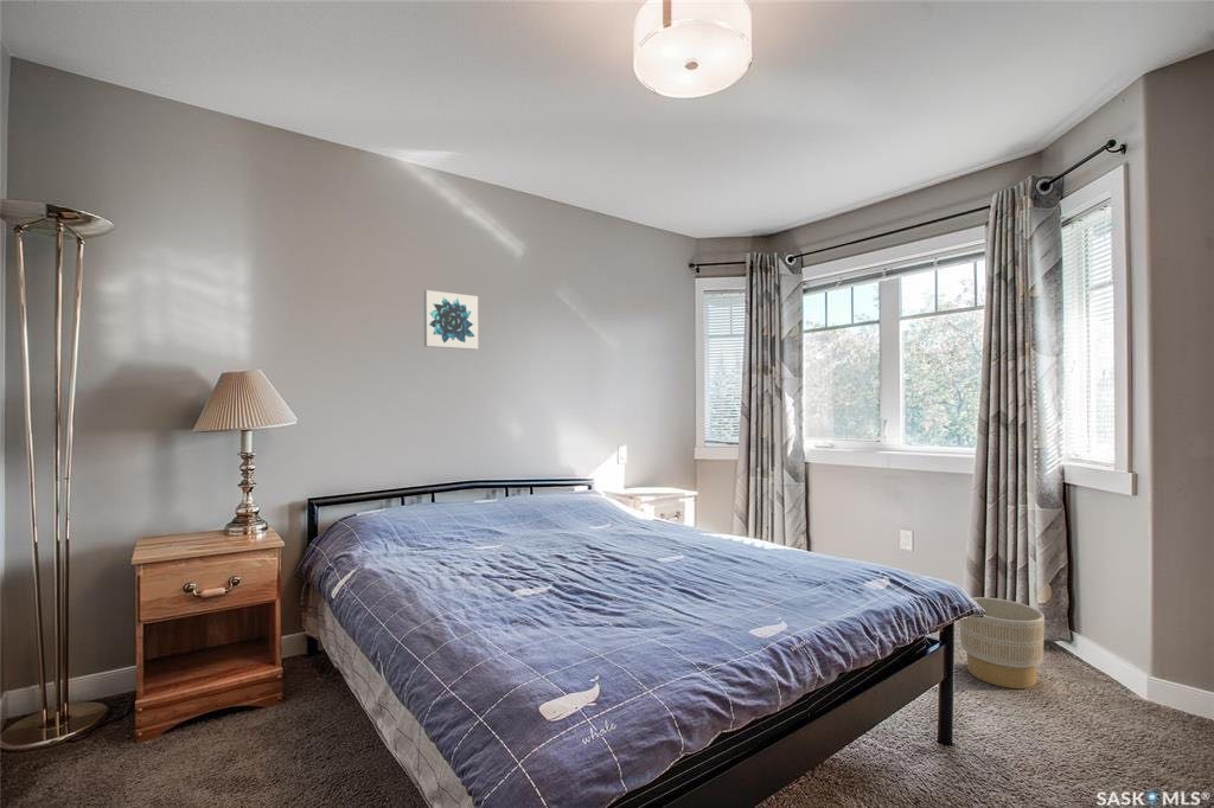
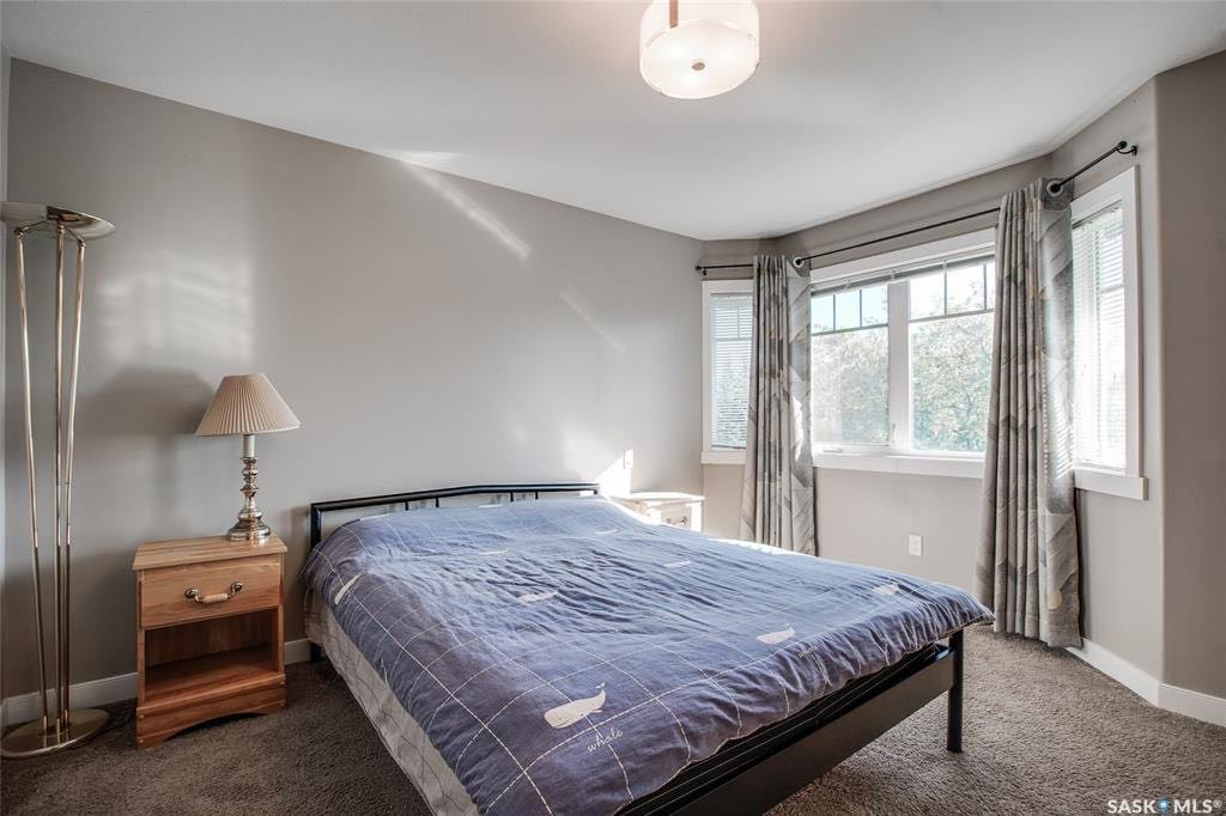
- planter [959,596,1046,690]
- wall art [423,289,479,351]
